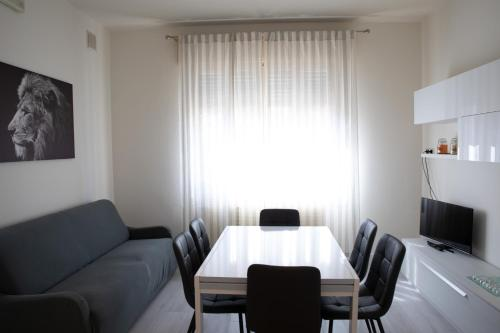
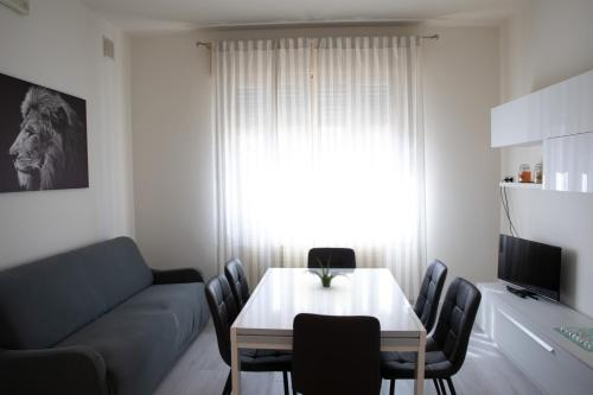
+ plant [302,255,350,287]
